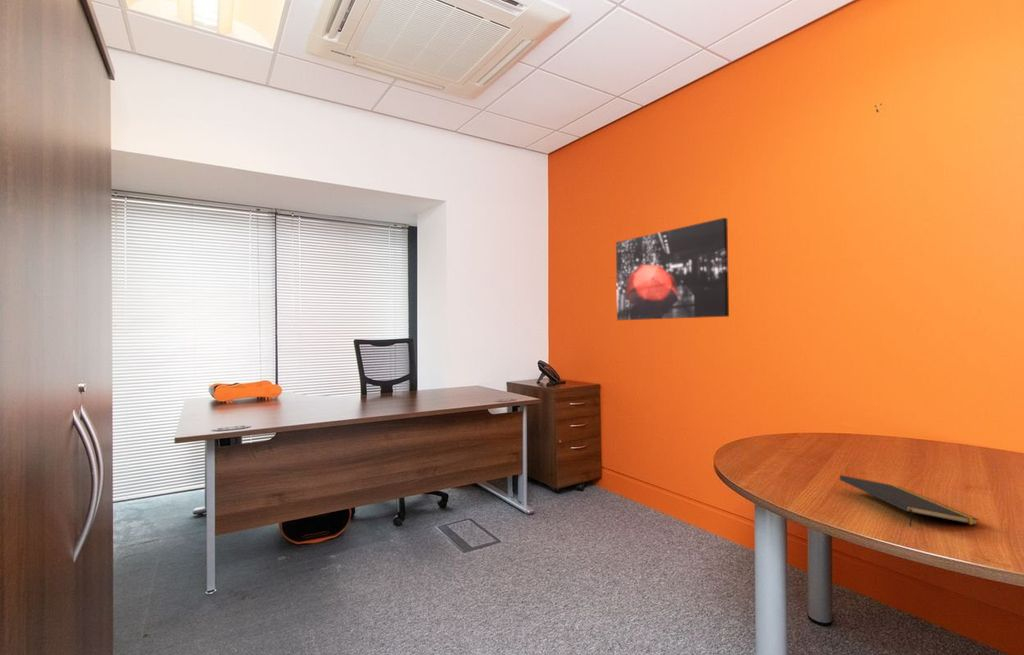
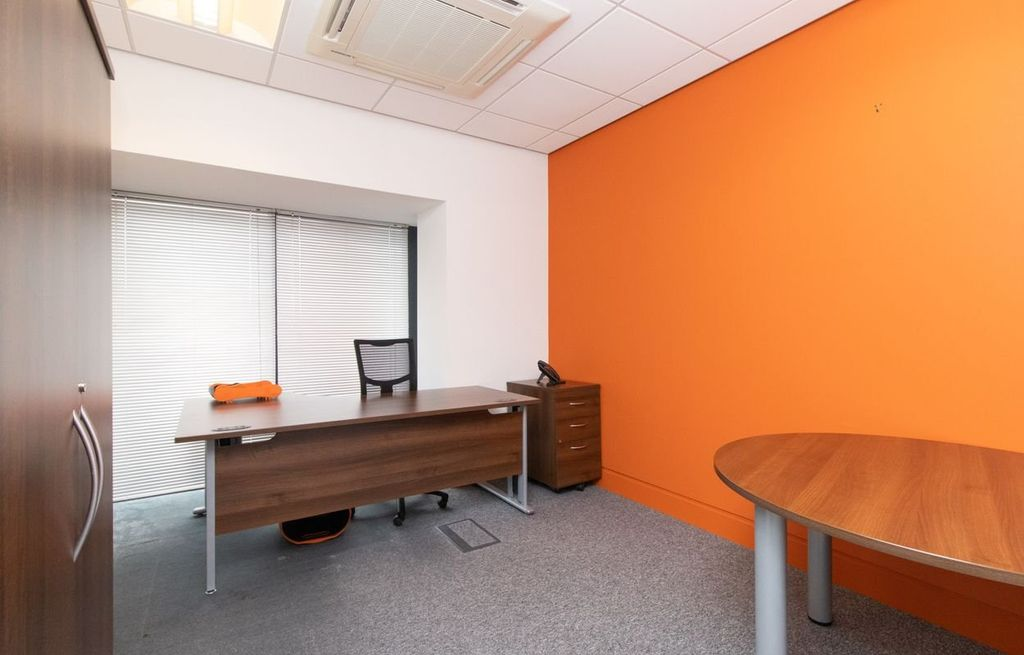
- notepad [839,474,980,528]
- wall art [615,217,730,321]
